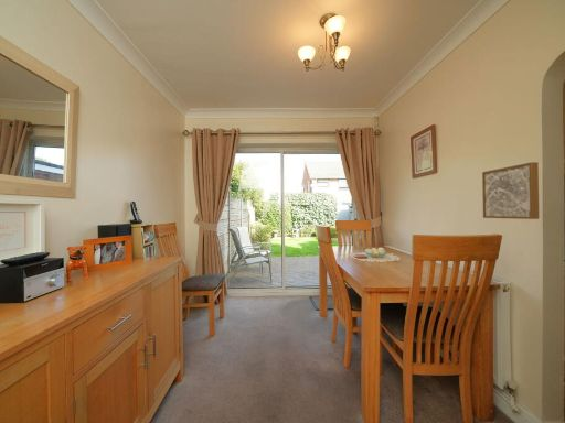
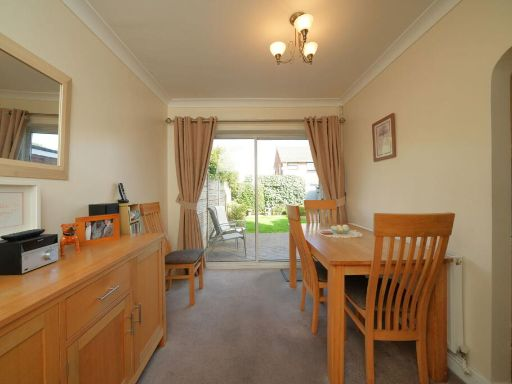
- wall art [481,161,540,220]
